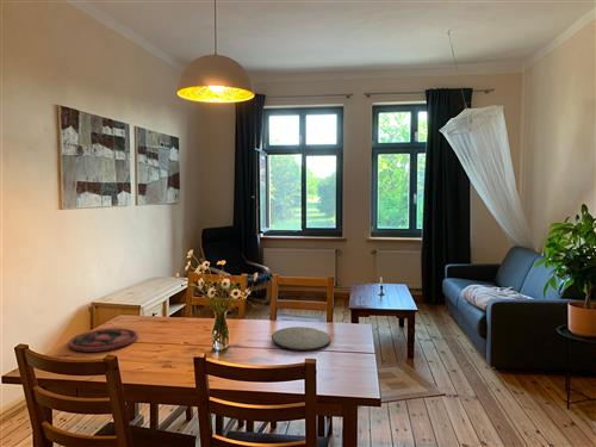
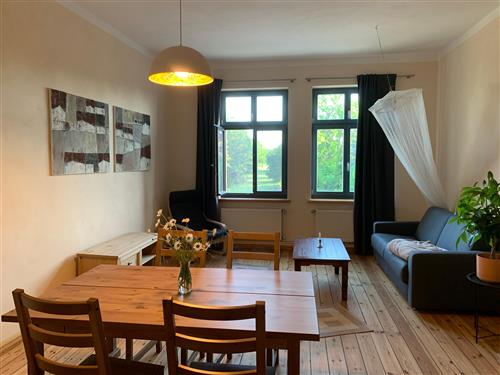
- plate [271,325,333,352]
- plate [68,327,139,353]
